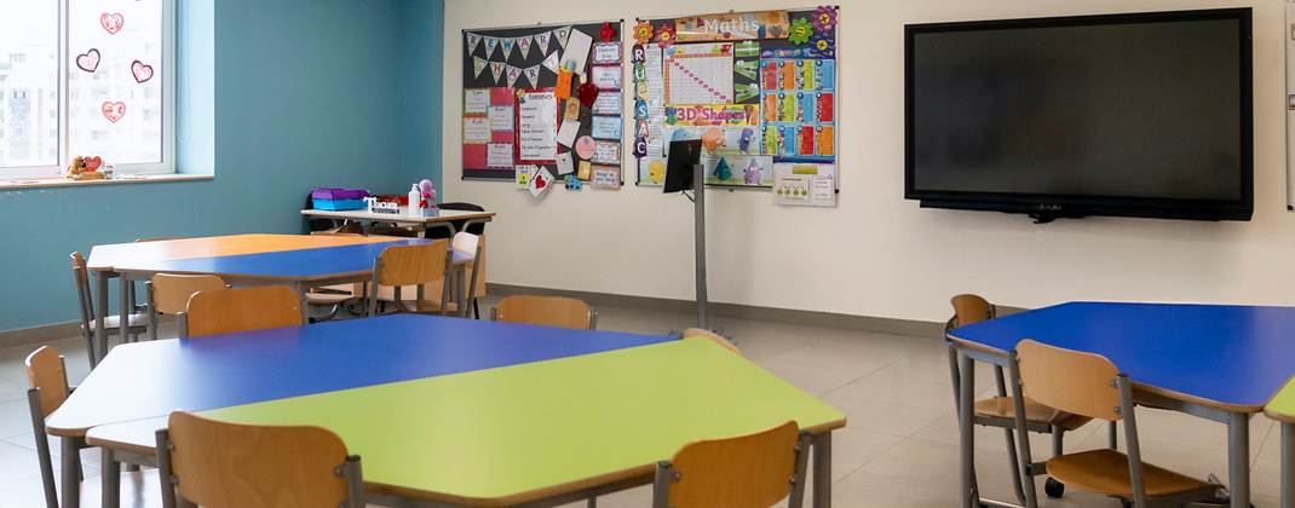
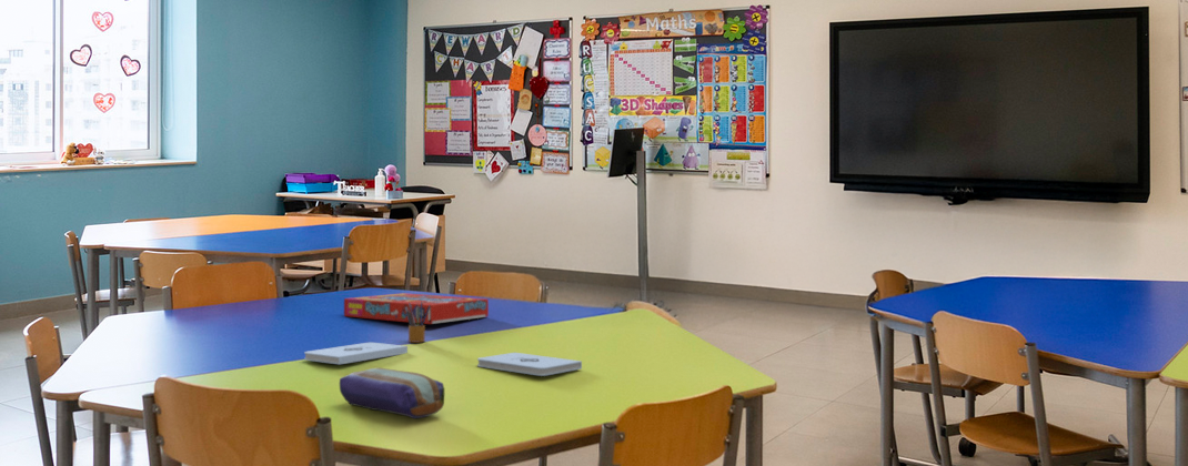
+ pencil case [339,366,446,419]
+ notepad [303,342,409,365]
+ notepad [476,352,583,377]
+ snack box [343,292,490,325]
+ pencil box [405,302,430,344]
